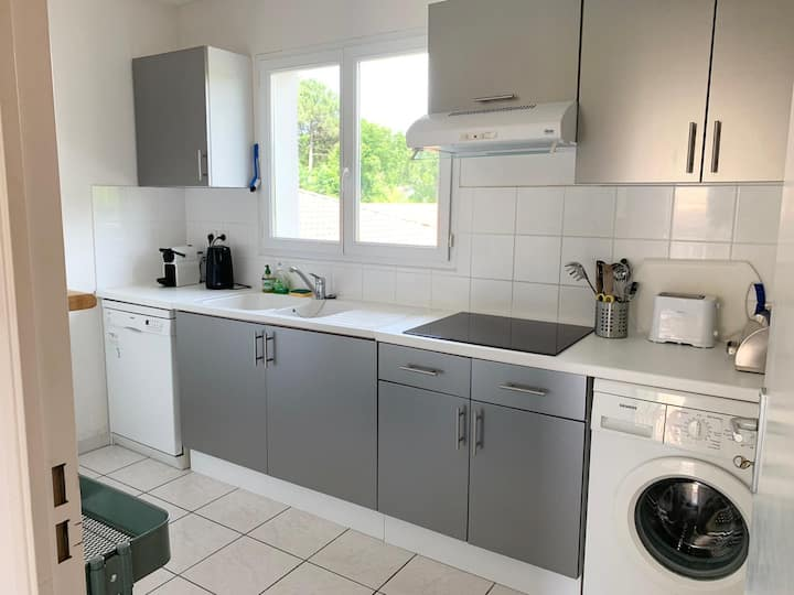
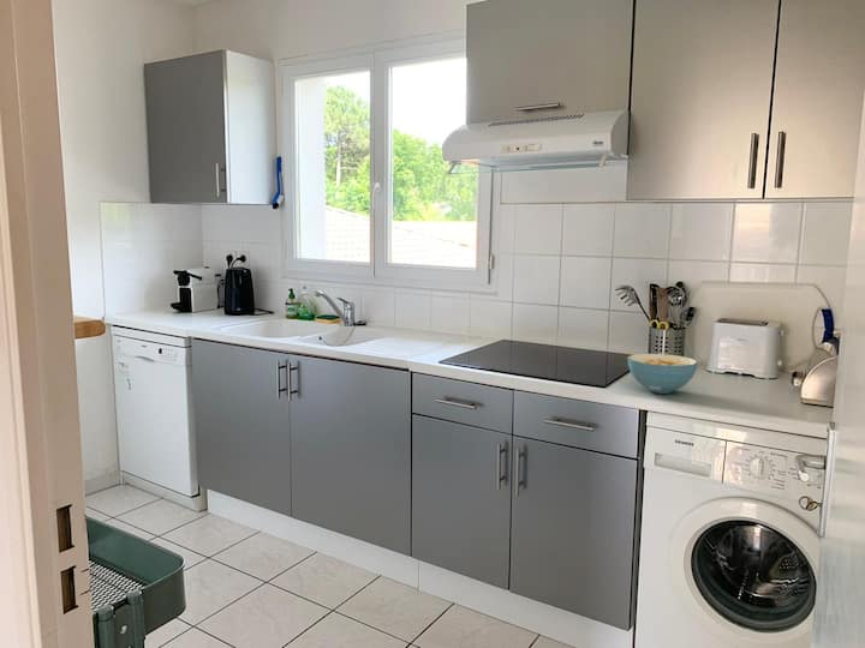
+ cereal bowl [626,353,699,395]
